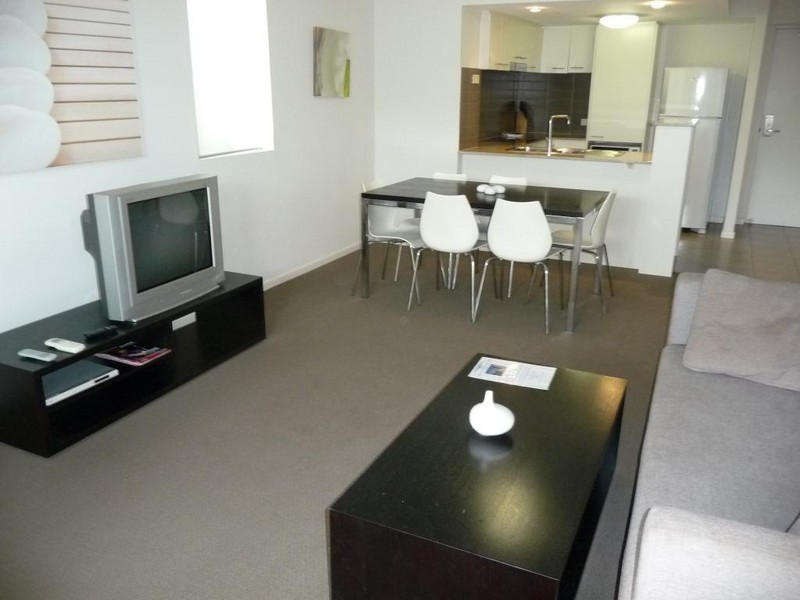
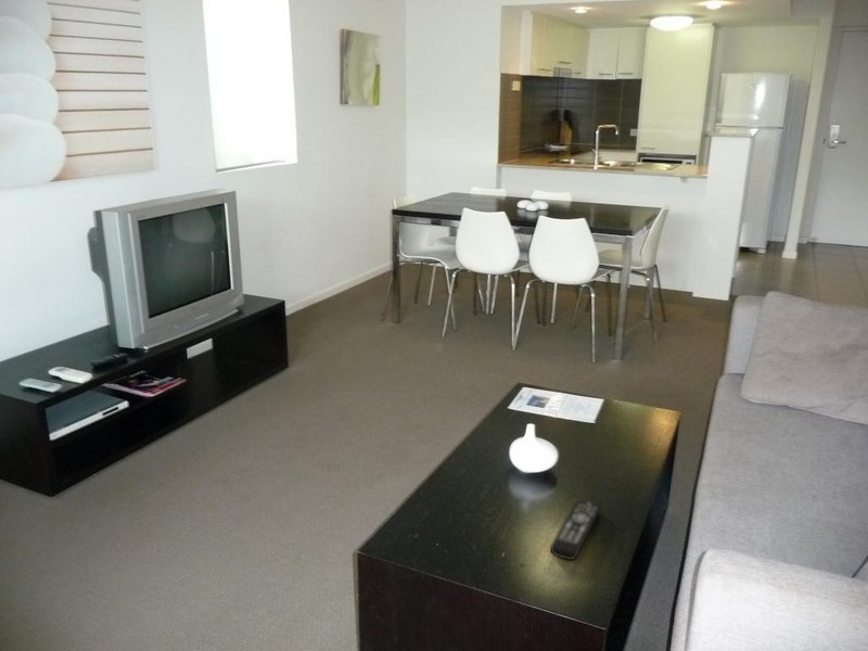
+ remote control [549,498,603,561]
